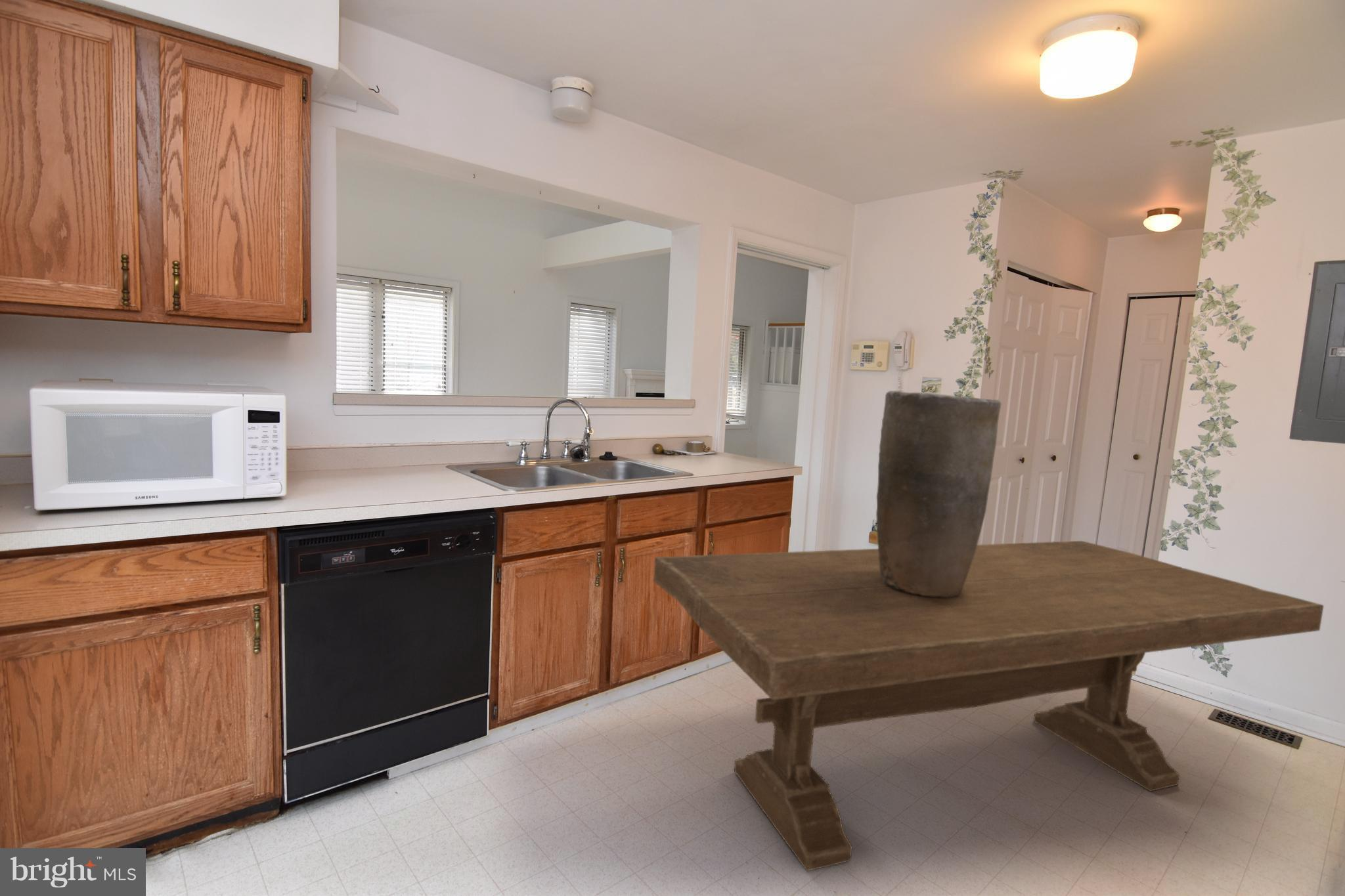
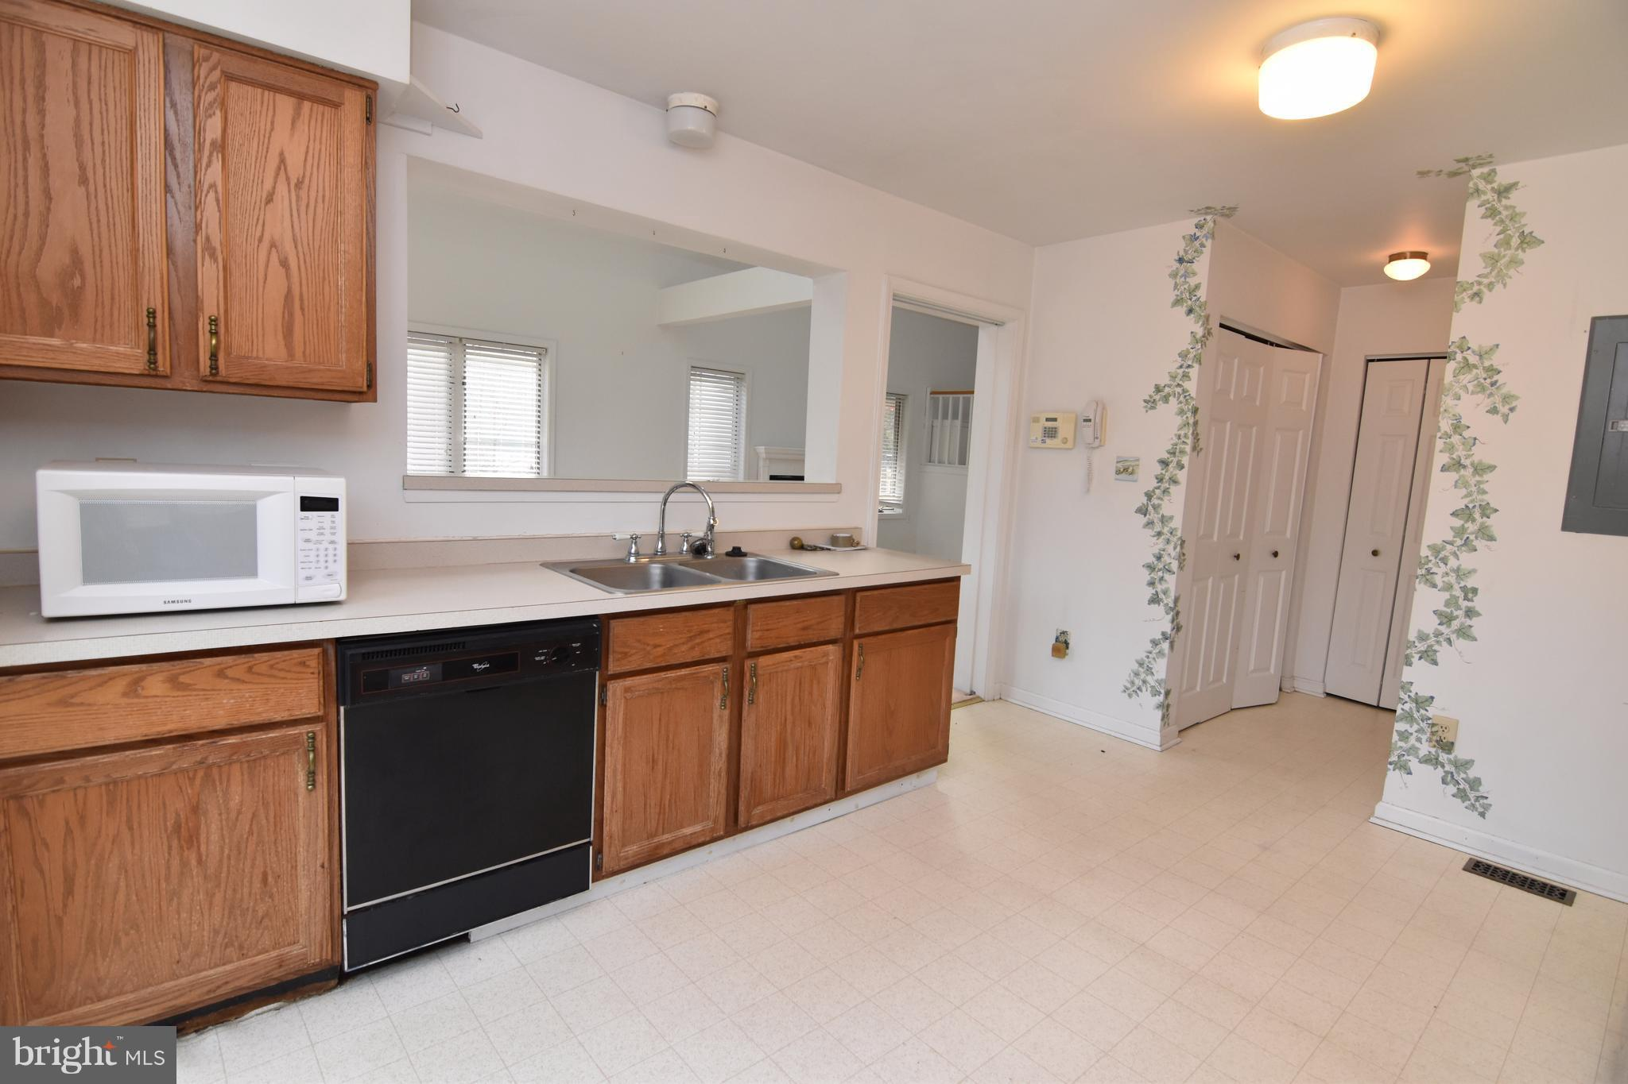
- vase [875,390,1002,597]
- dining table [653,540,1325,872]
